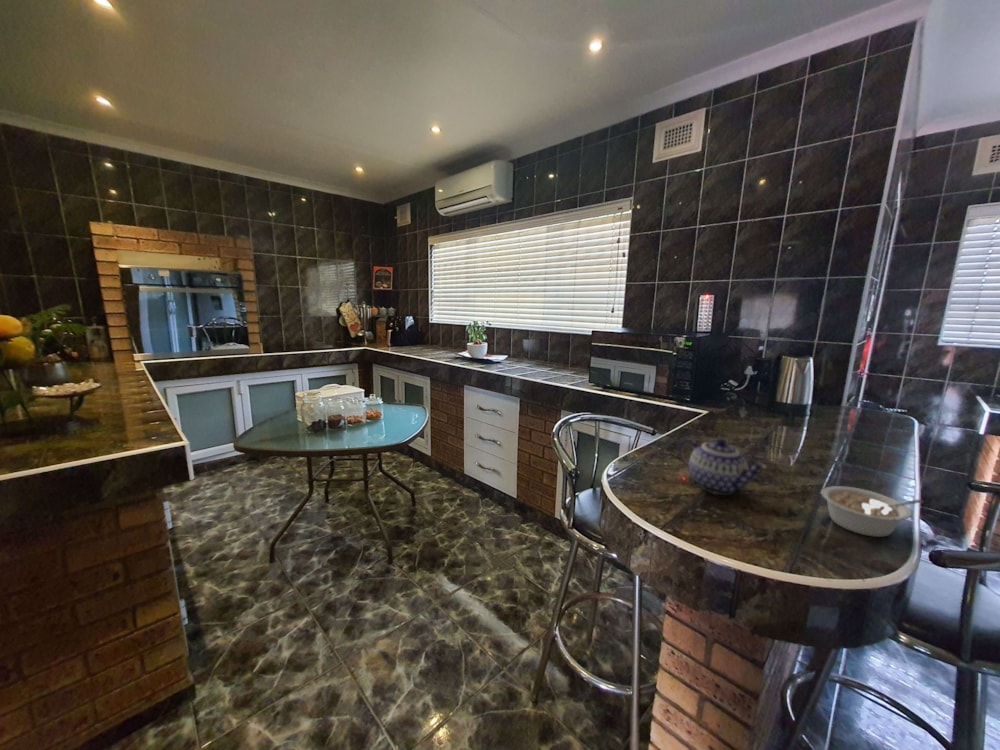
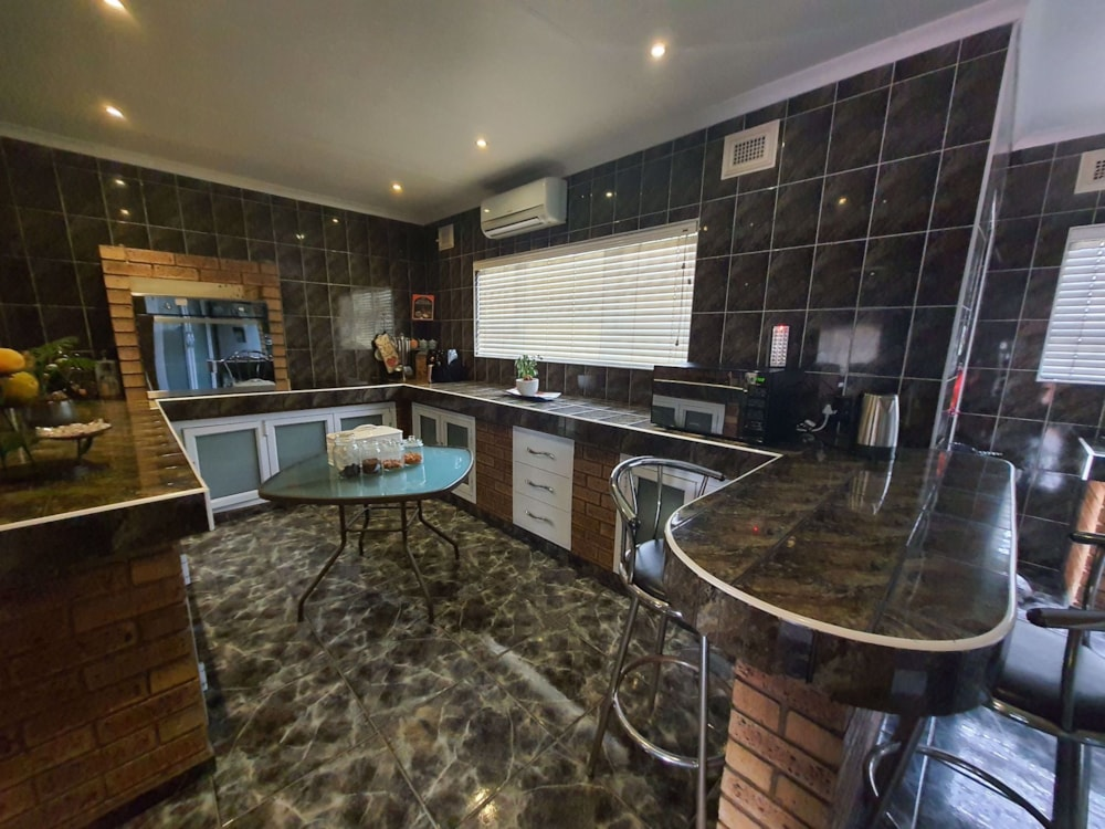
- teapot [677,438,769,496]
- legume [820,485,924,538]
